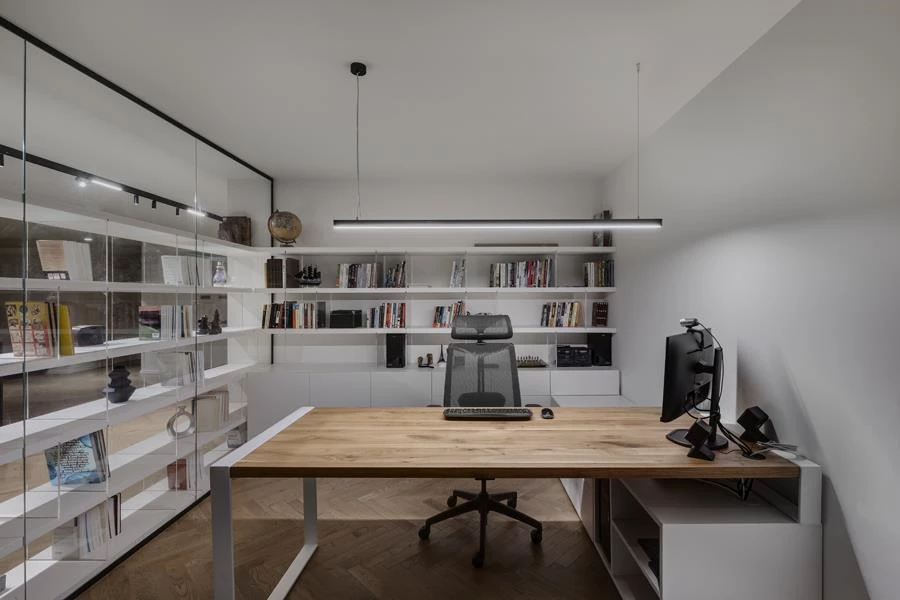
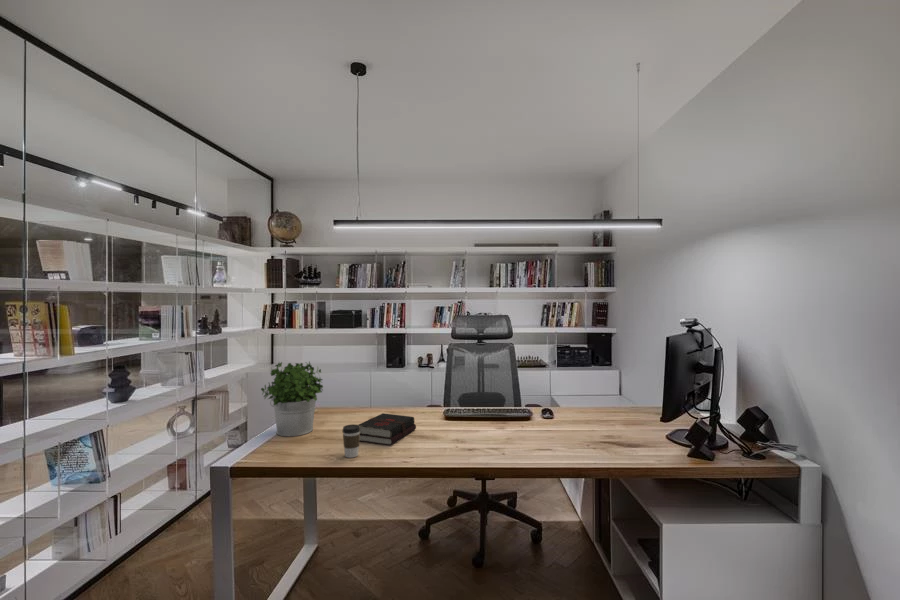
+ potted plant [260,360,324,437]
+ coffee cup [341,423,360,459]
+ hardback book [358,412,417,446]
